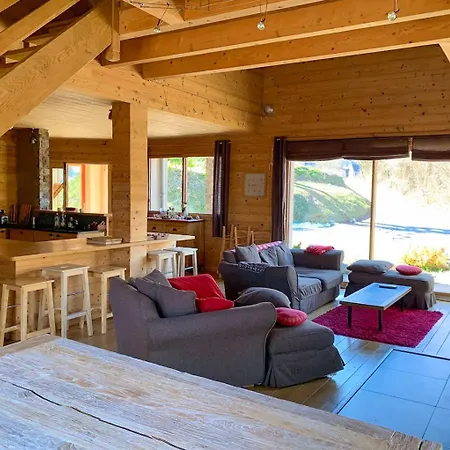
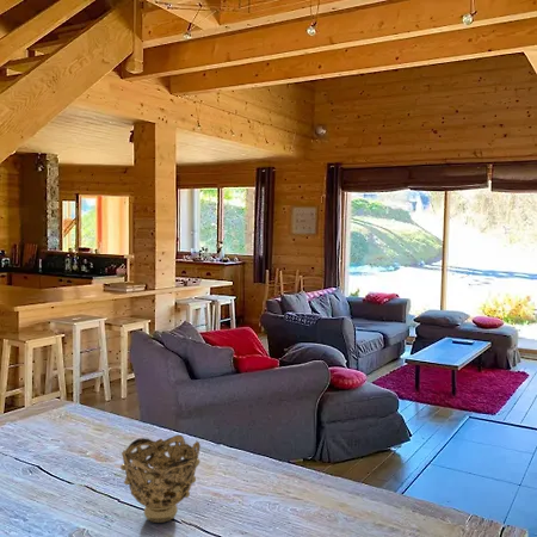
+ decorative bowl [119,434,202,524]
